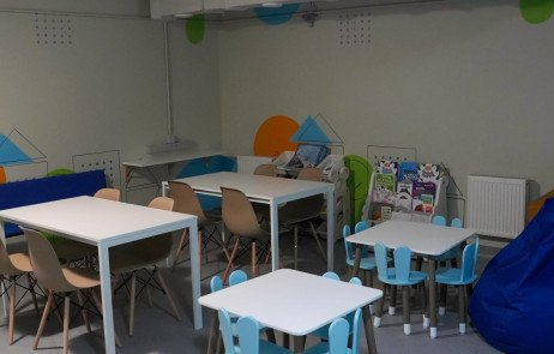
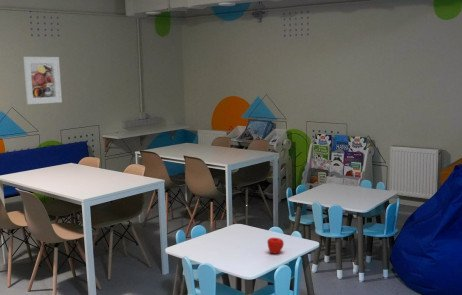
+ apple [266,237,285,255]
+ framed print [22,56,63,105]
